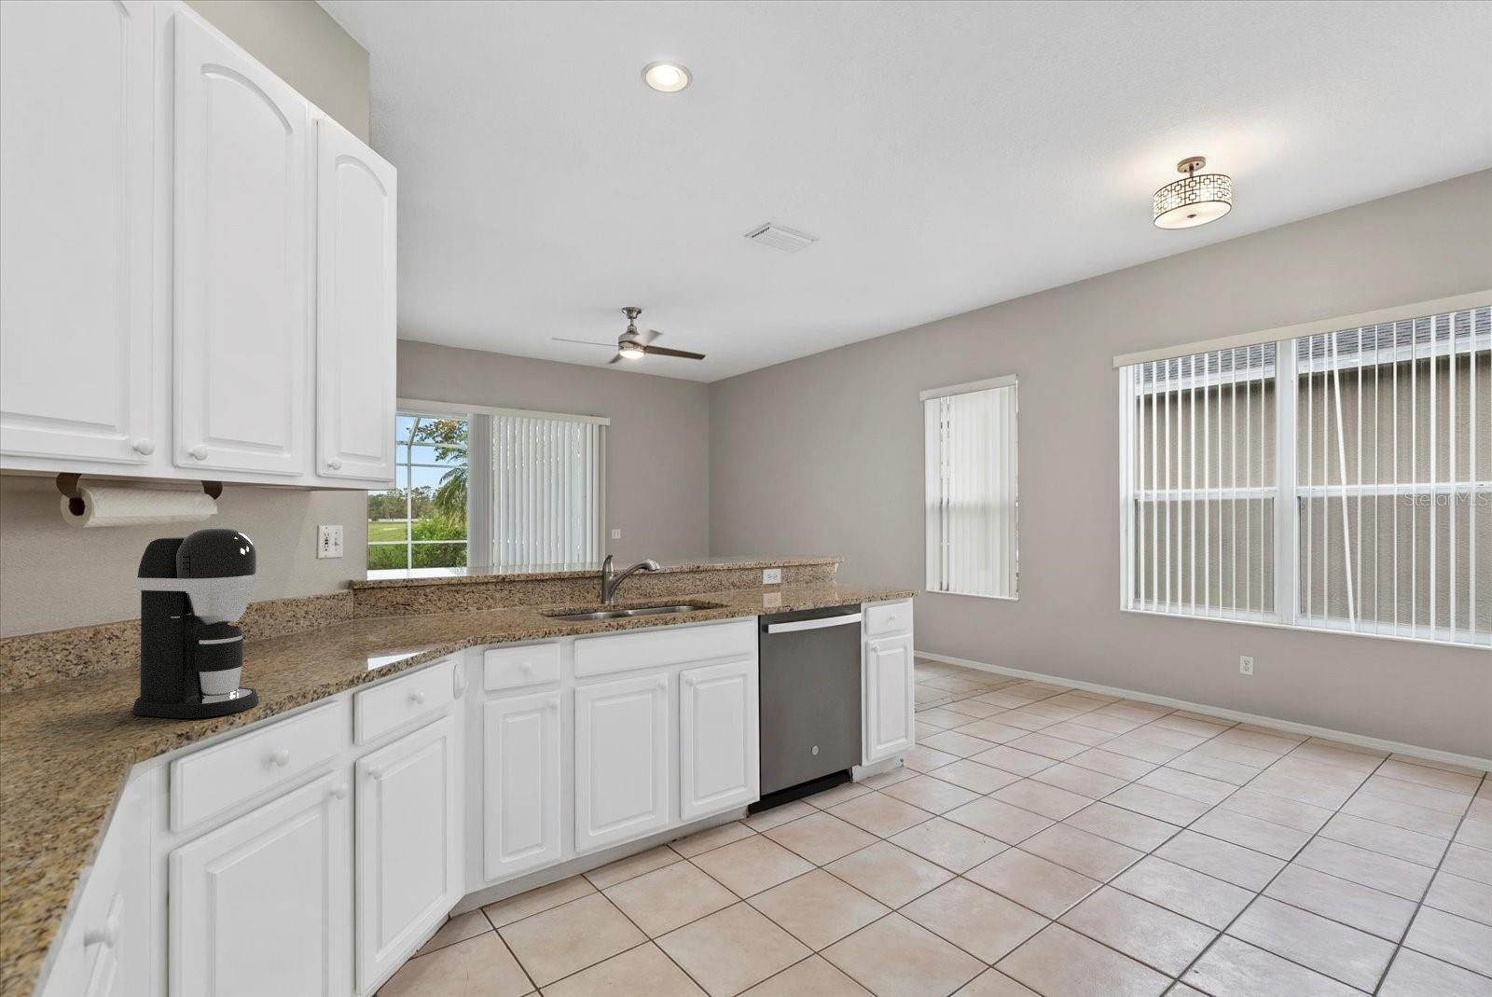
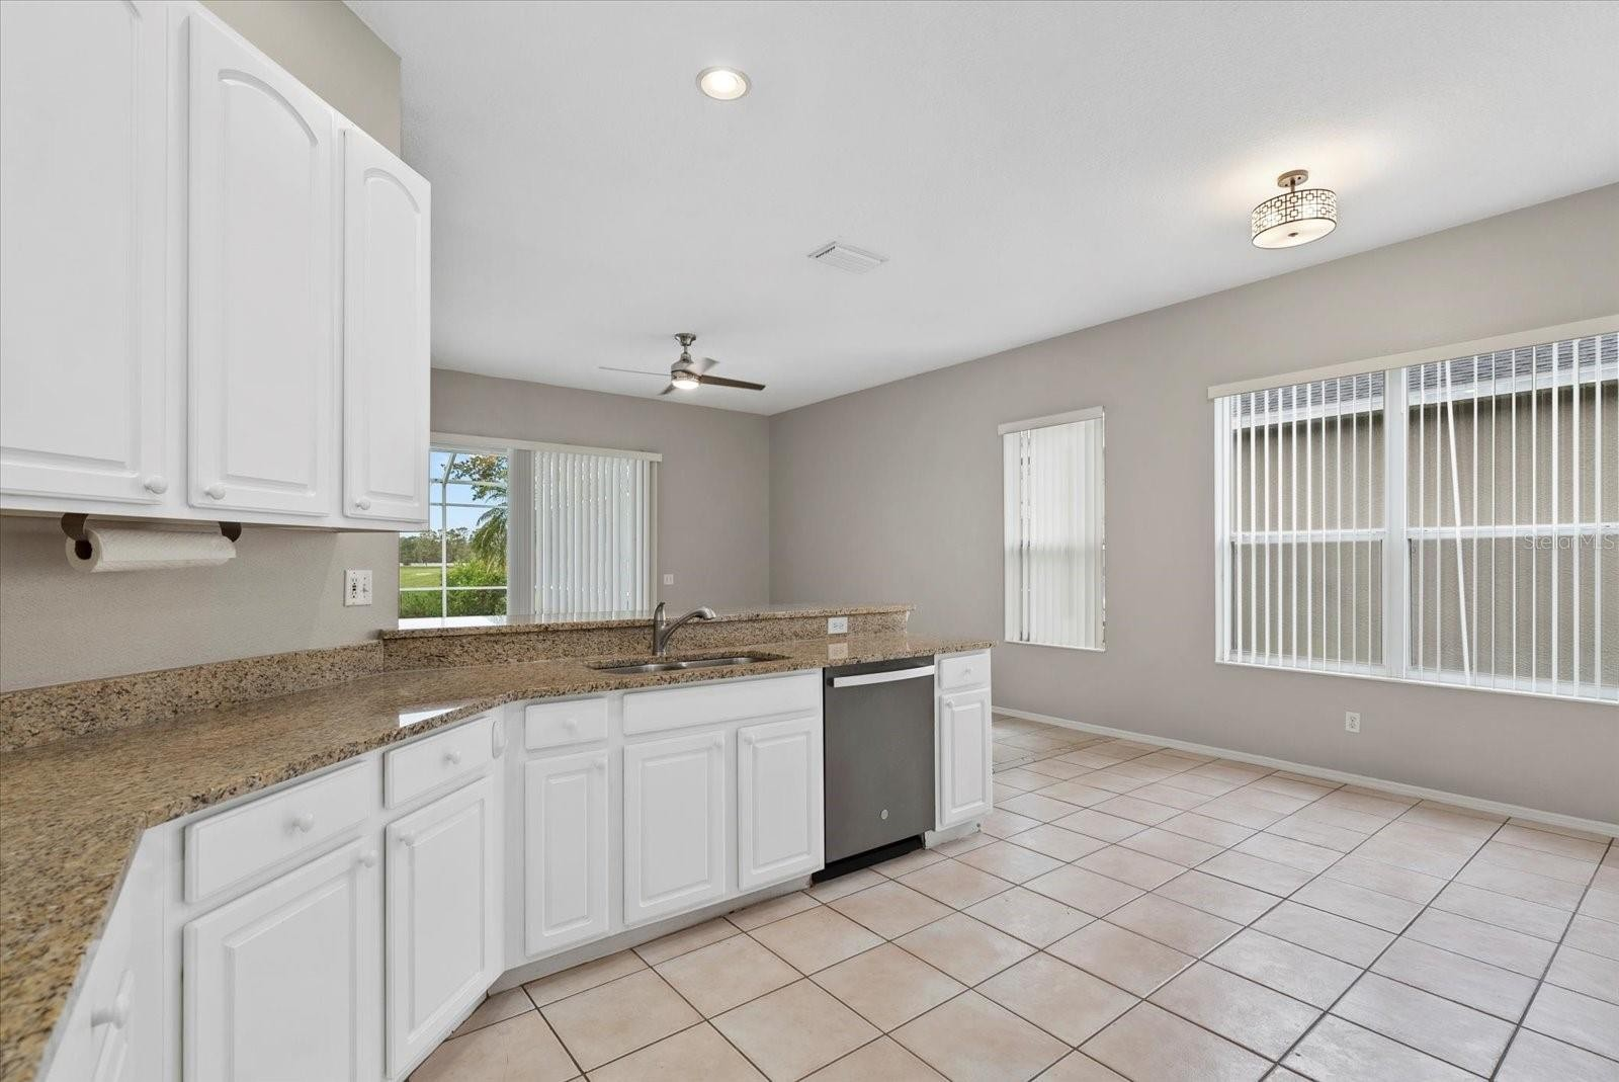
- coffee maker [131,527,259,719]
